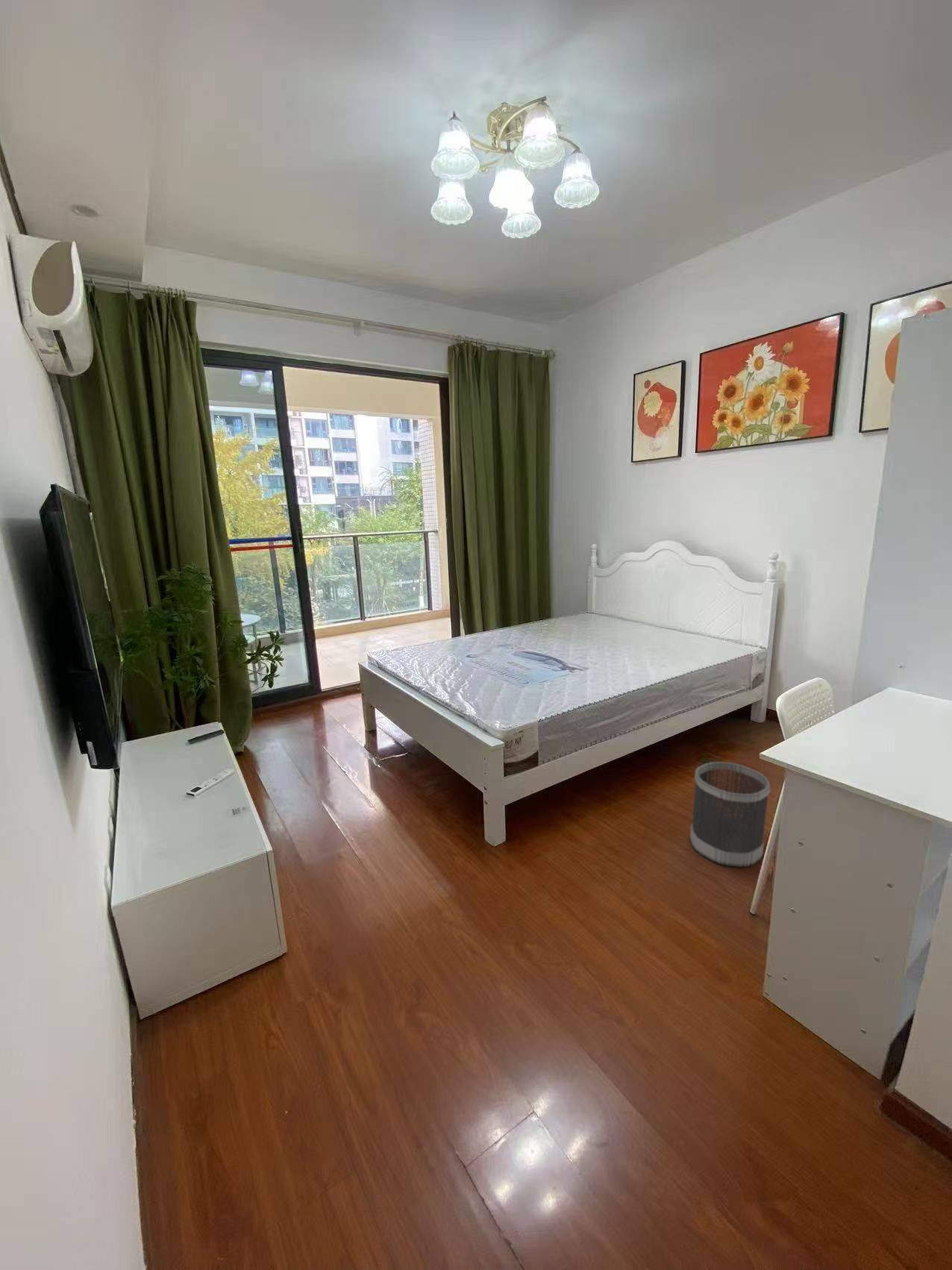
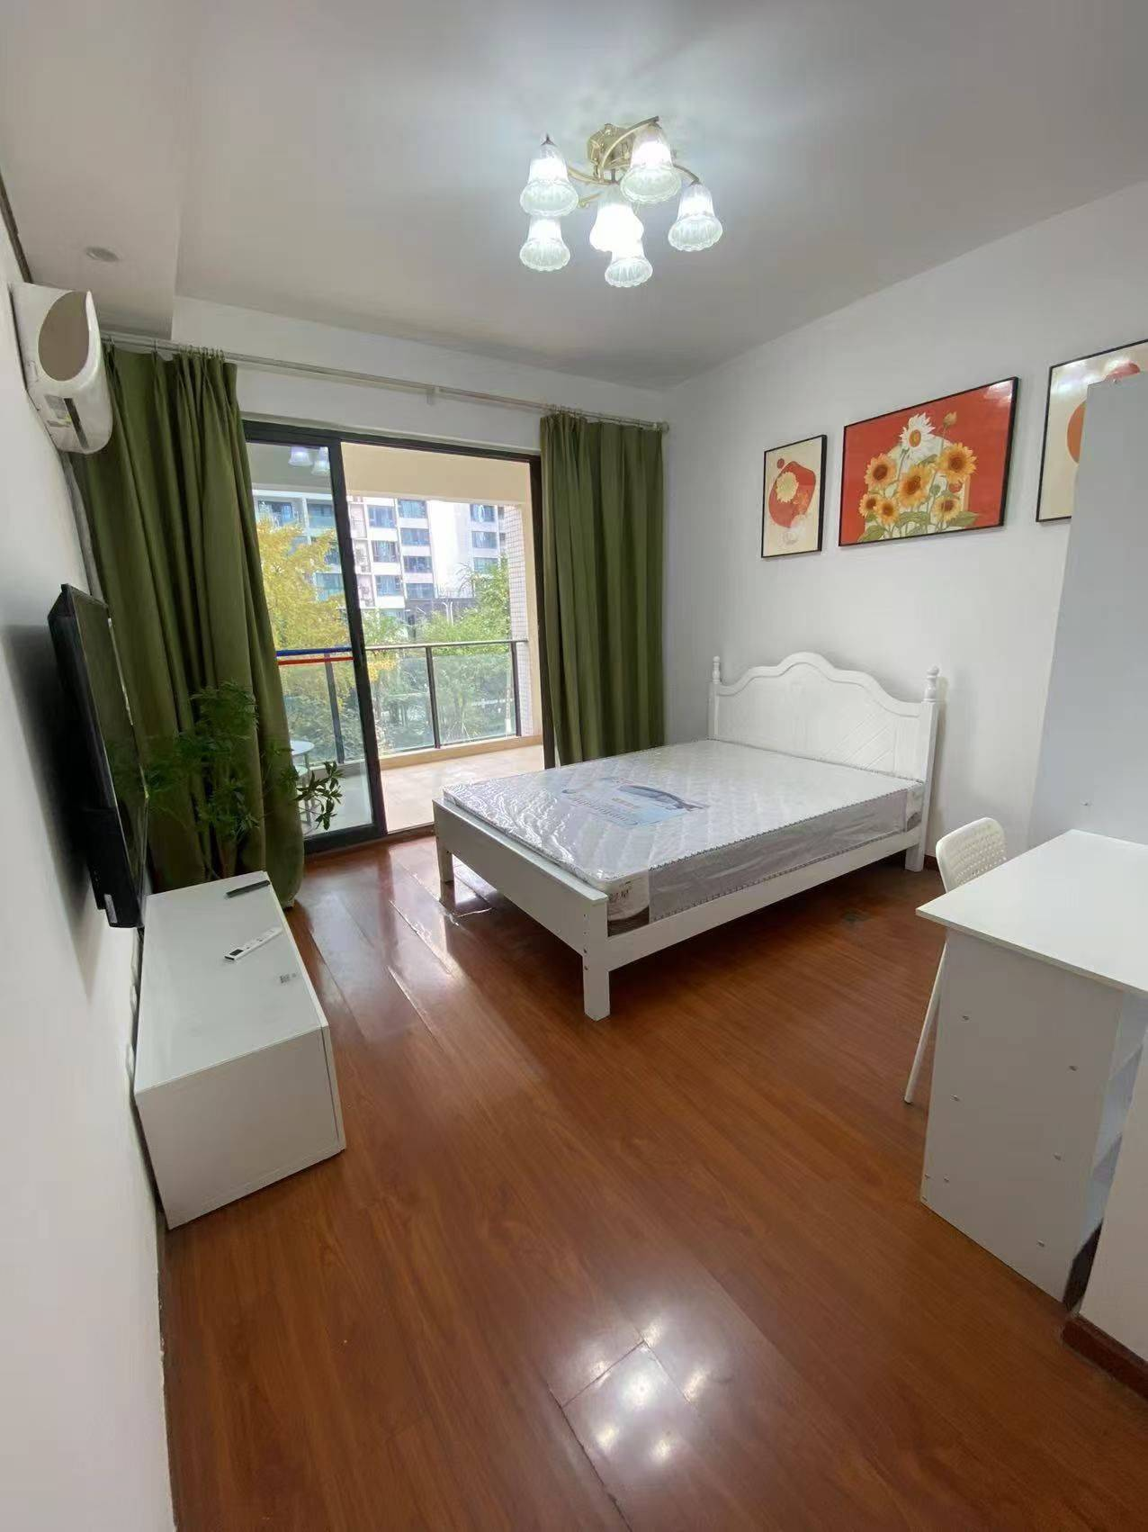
- wastebasket [689,761,771,868]
